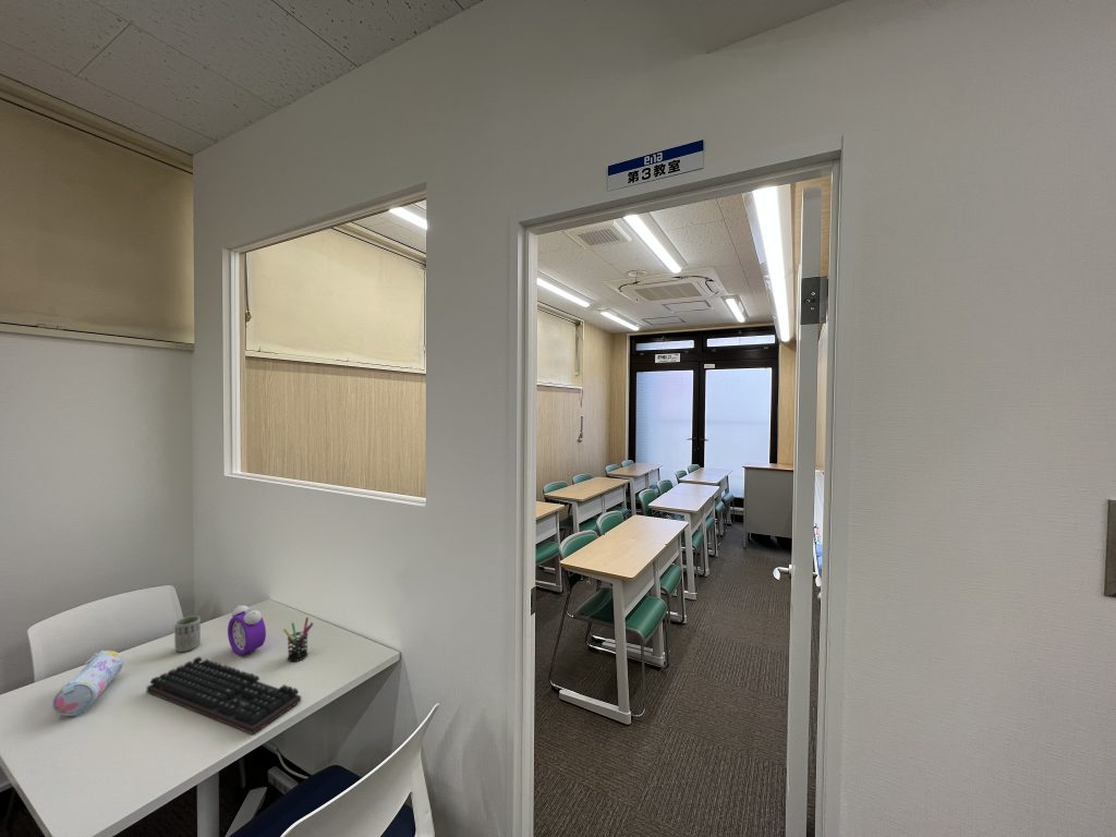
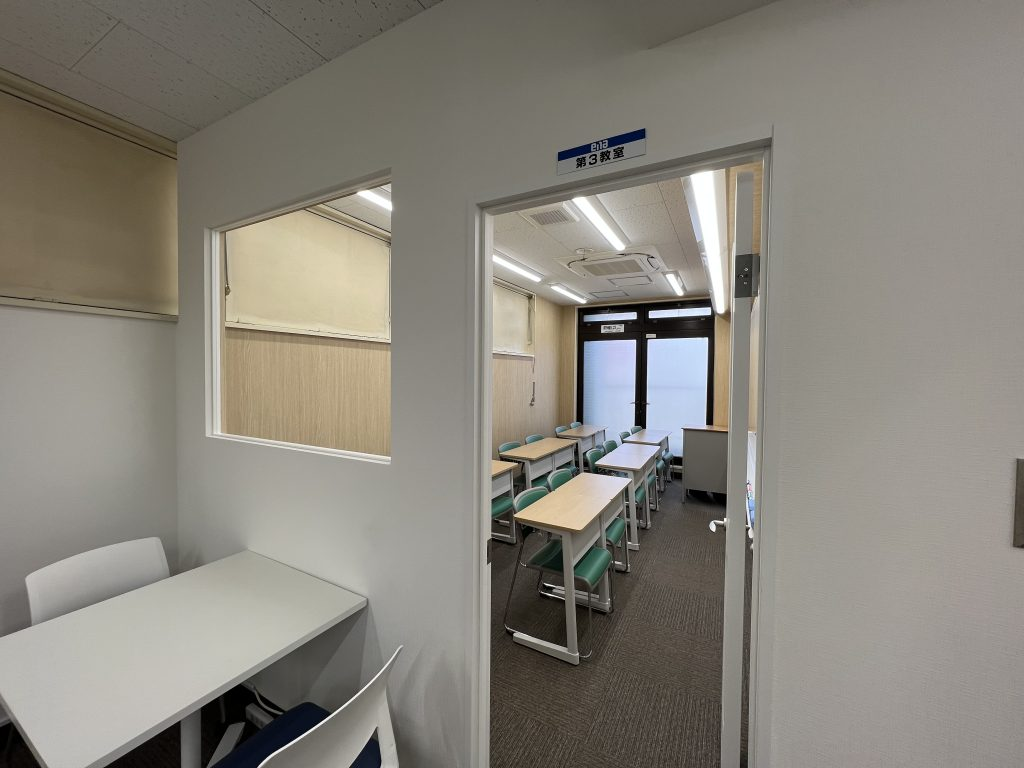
- keyboard [146,656,302,736]
- pencil case [51,650,124,717]
- alarm clock [227,604,267,656]
- cup [173,615,202,653]
- pen holder [282,616,314,663]
